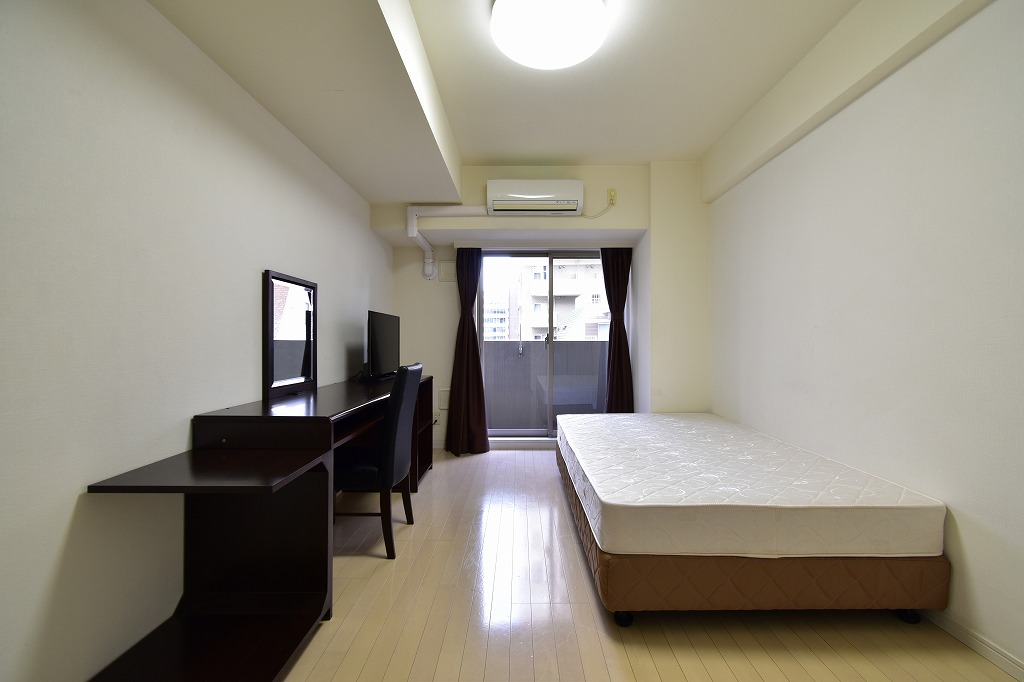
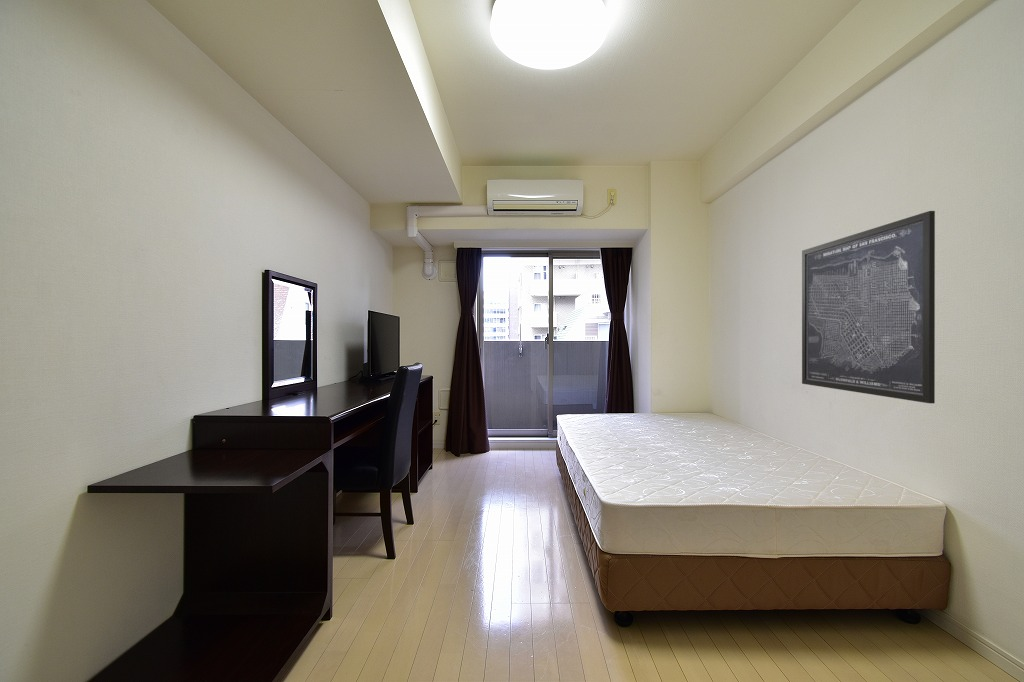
+ wall art [801,210,936,404]
